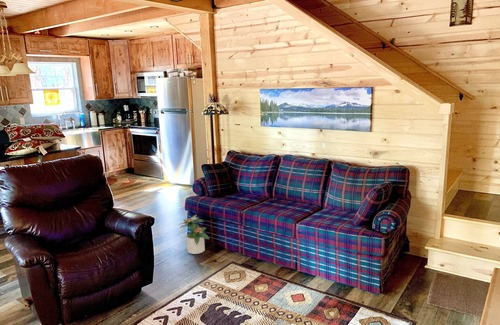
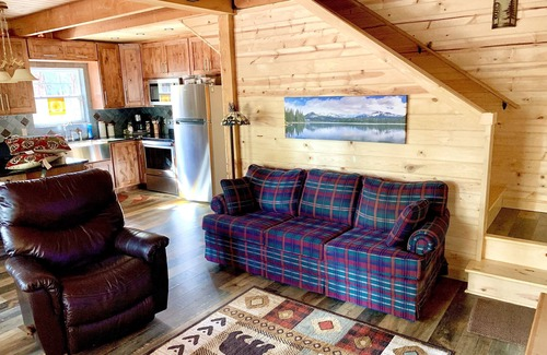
- potted plant [178,214,210,255]
